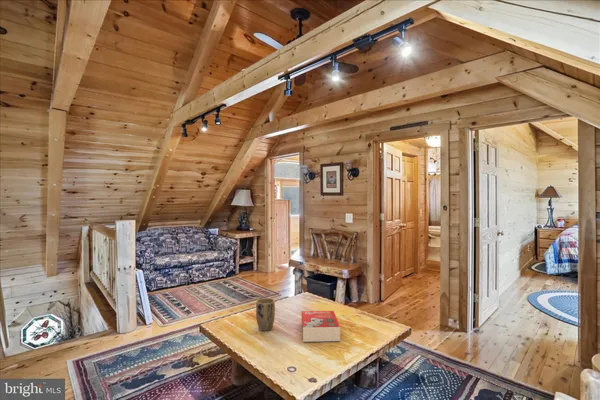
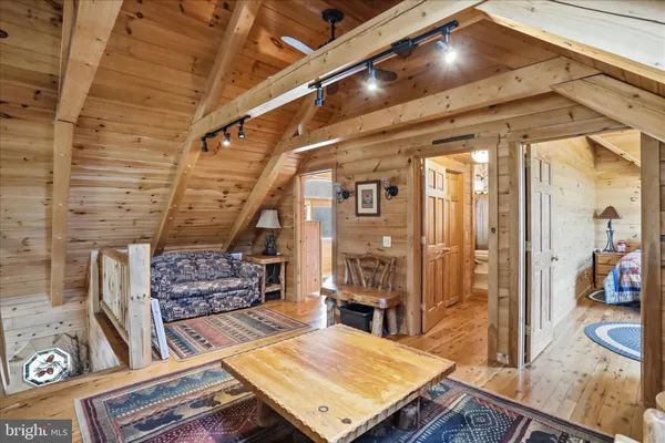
- plant pot [255,297,276,332]
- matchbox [301,310,341,343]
